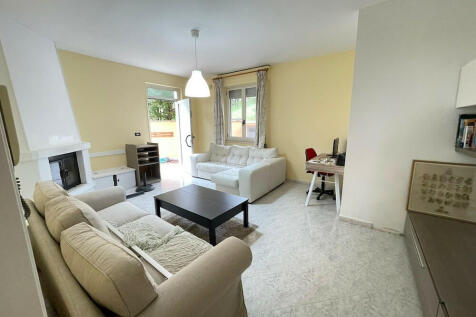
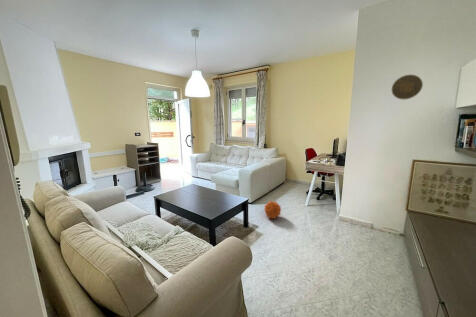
+ ball [263,200,282,220]
+ decorative plate [391,74,424,100]
